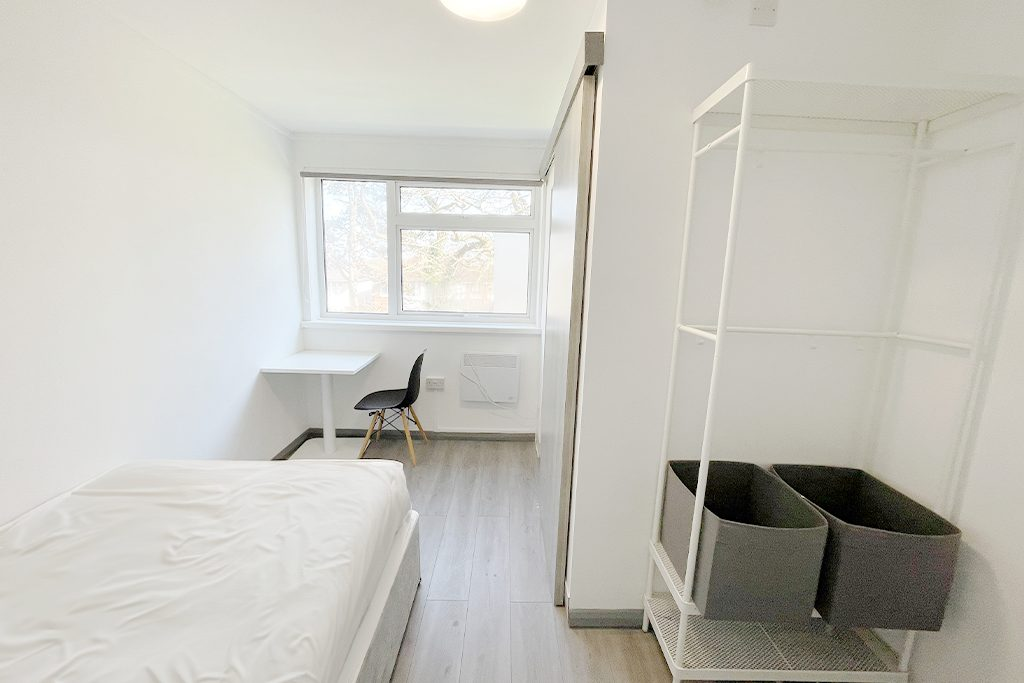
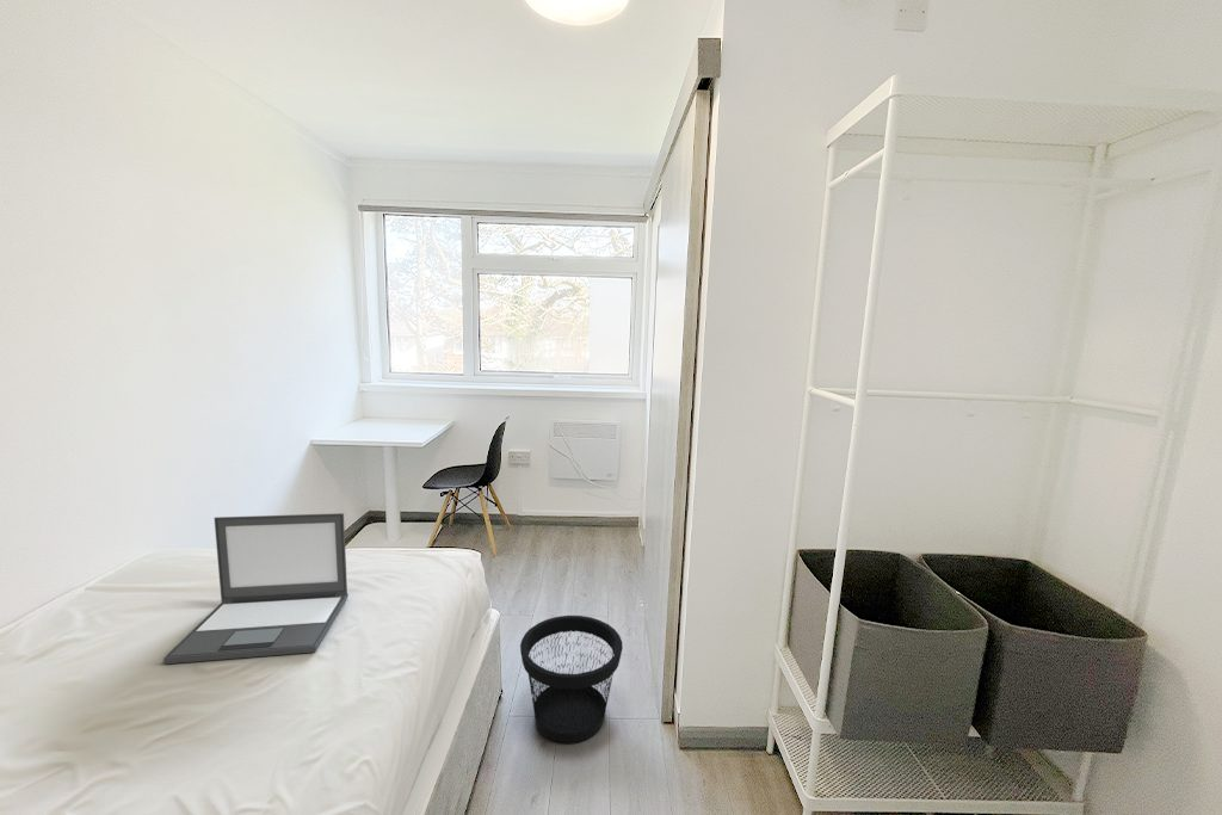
+ laptop [162,512,350,665]
+ wastebasket [519,615,624,745]
